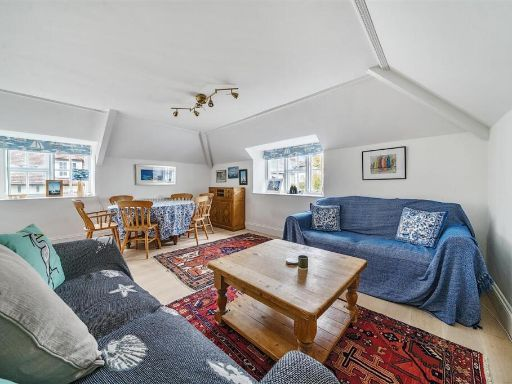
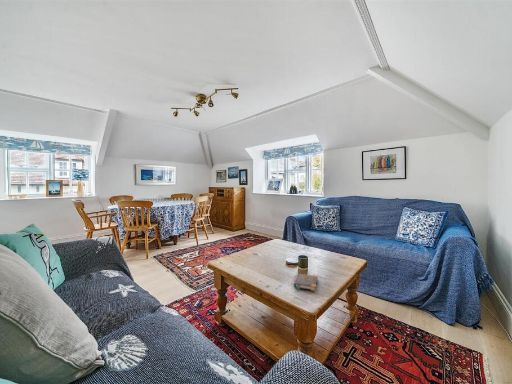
+ book [293,273,319,292]
